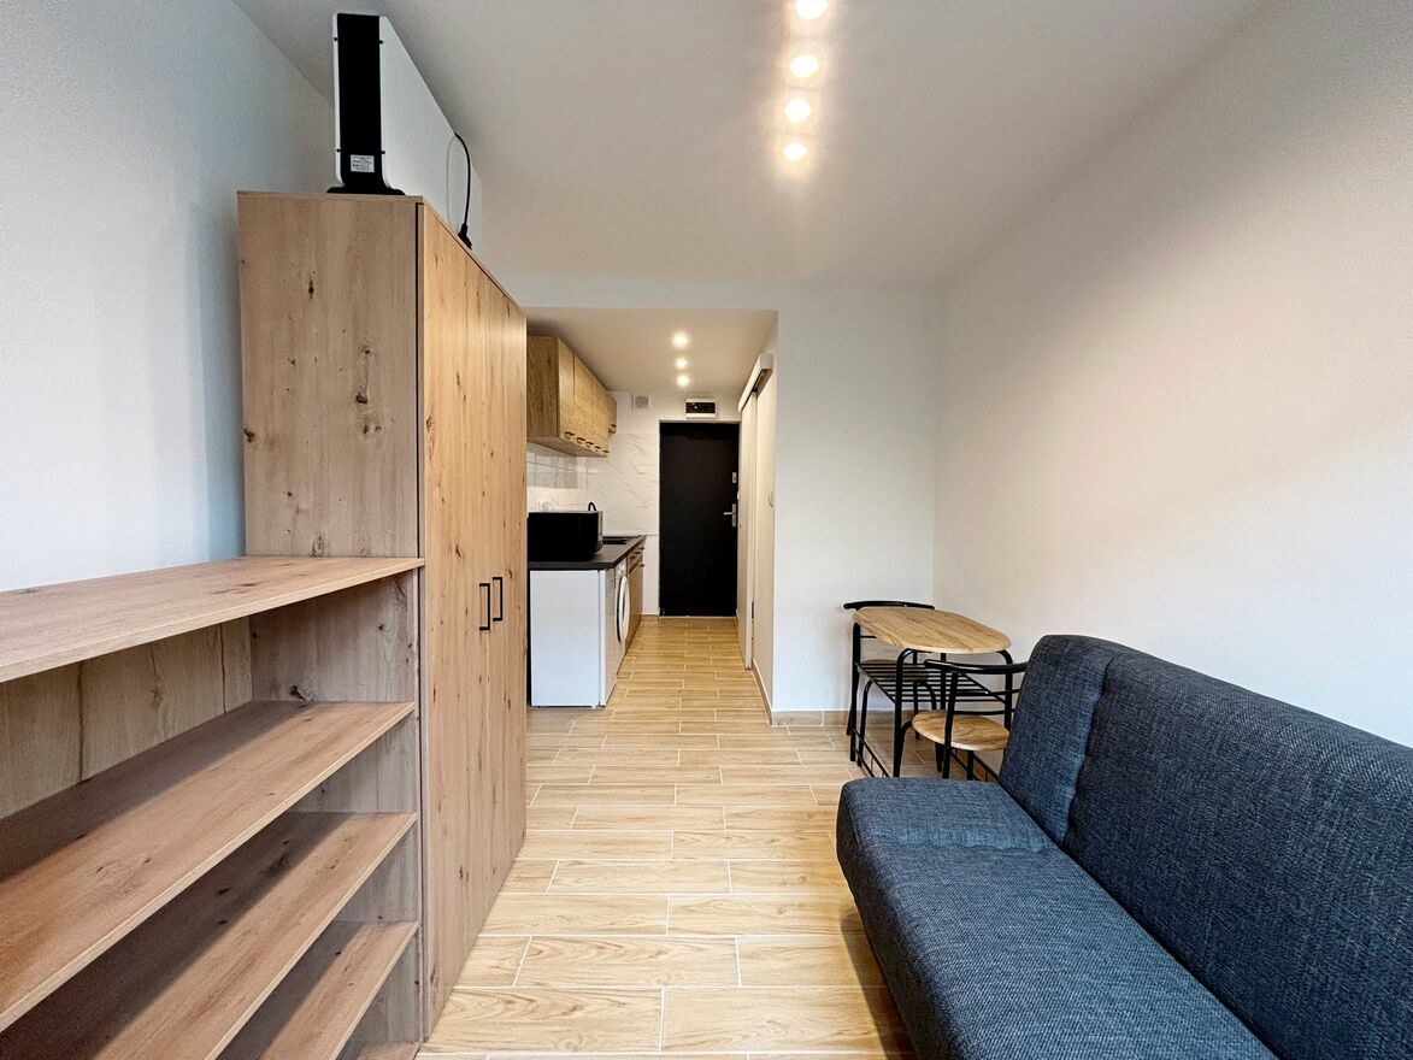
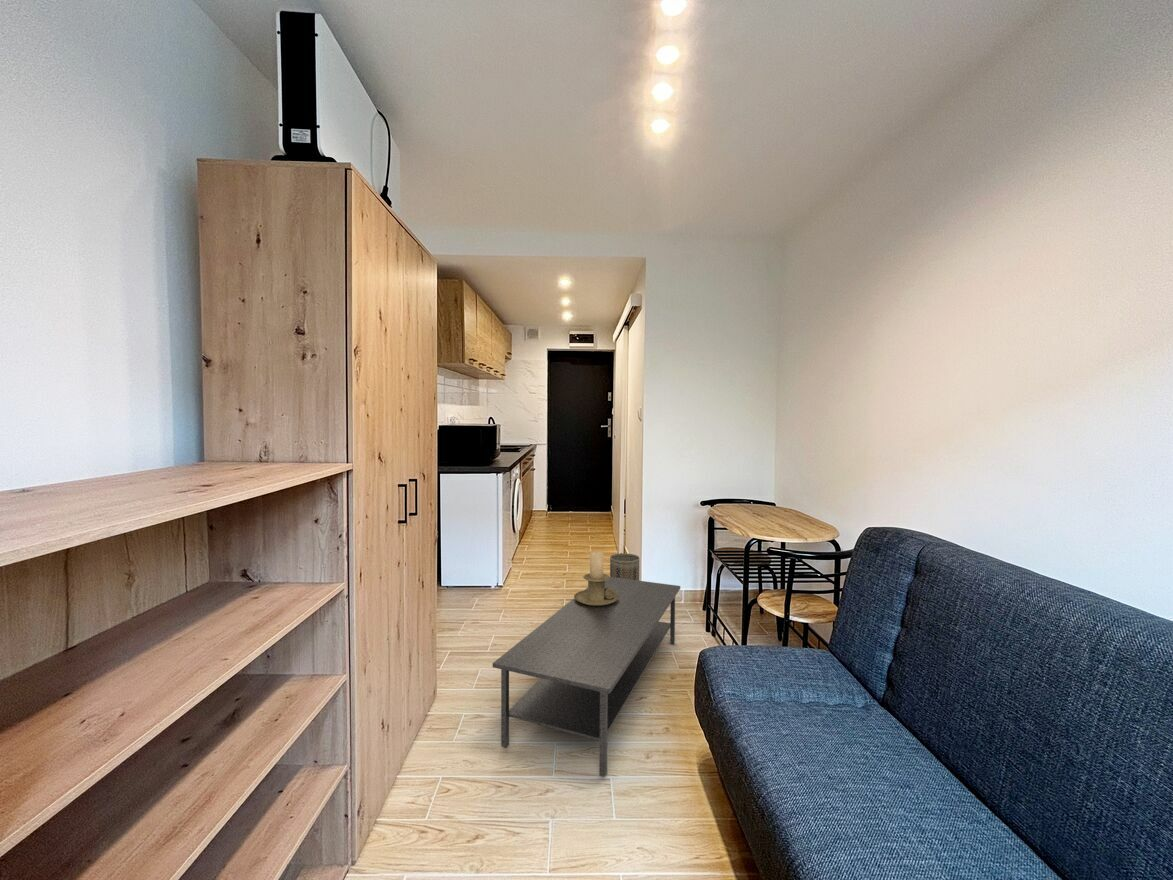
+ coffee table [492,576,681,778]
+ candle holder [573,551,619,606]
+ basket [609,552,640,581]
